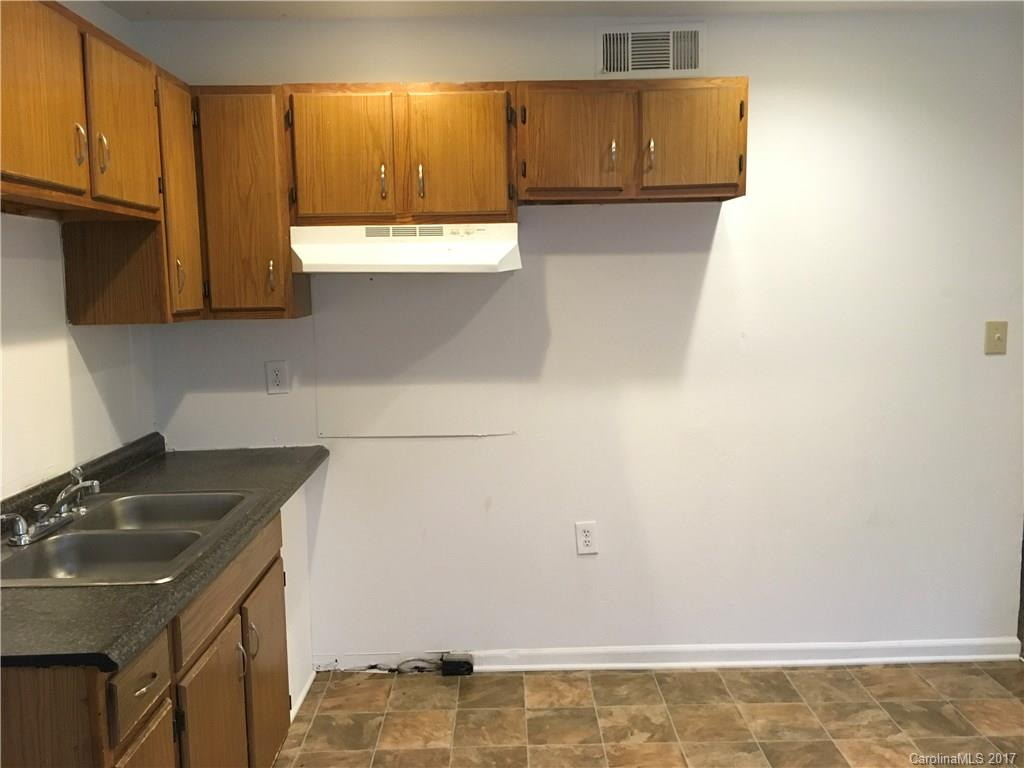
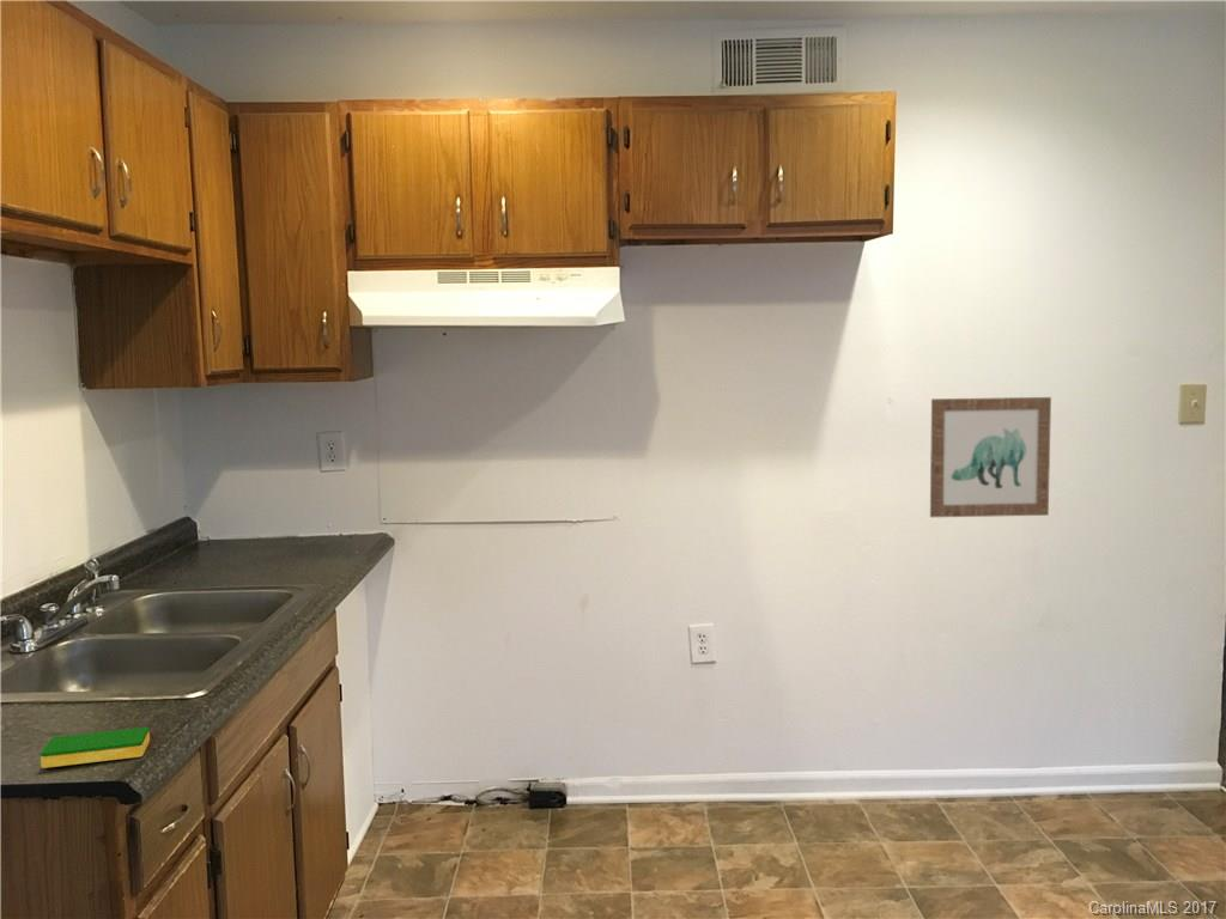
+ wall art [929,396,1052,518]
+ dish sponge [40,726,151,769]
